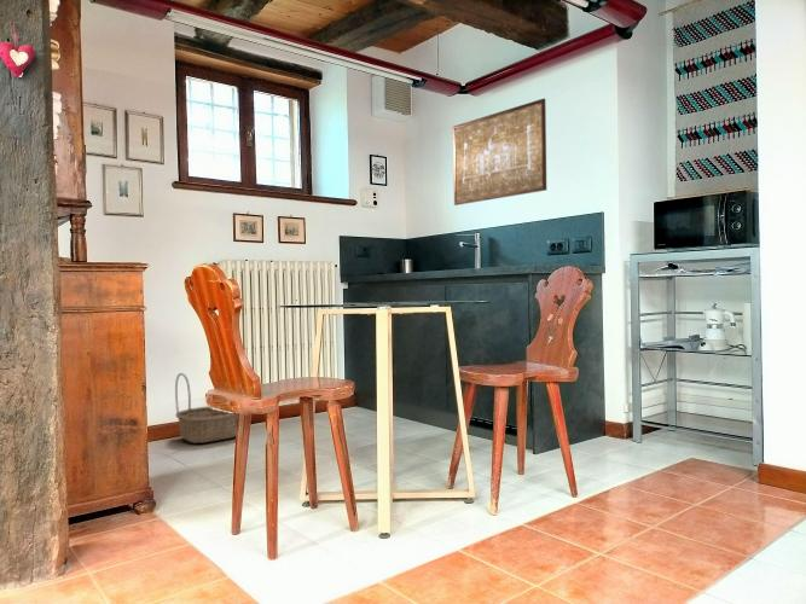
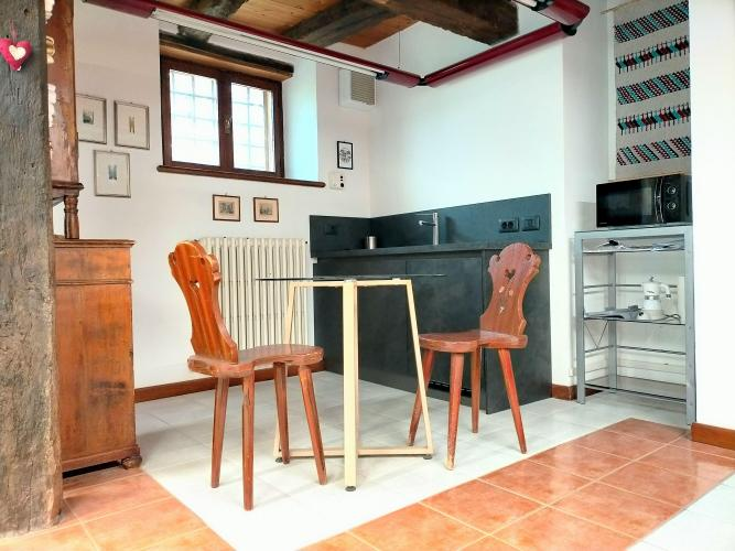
- basket [174,372,239,445]
- wall art [452,97,547,207]
